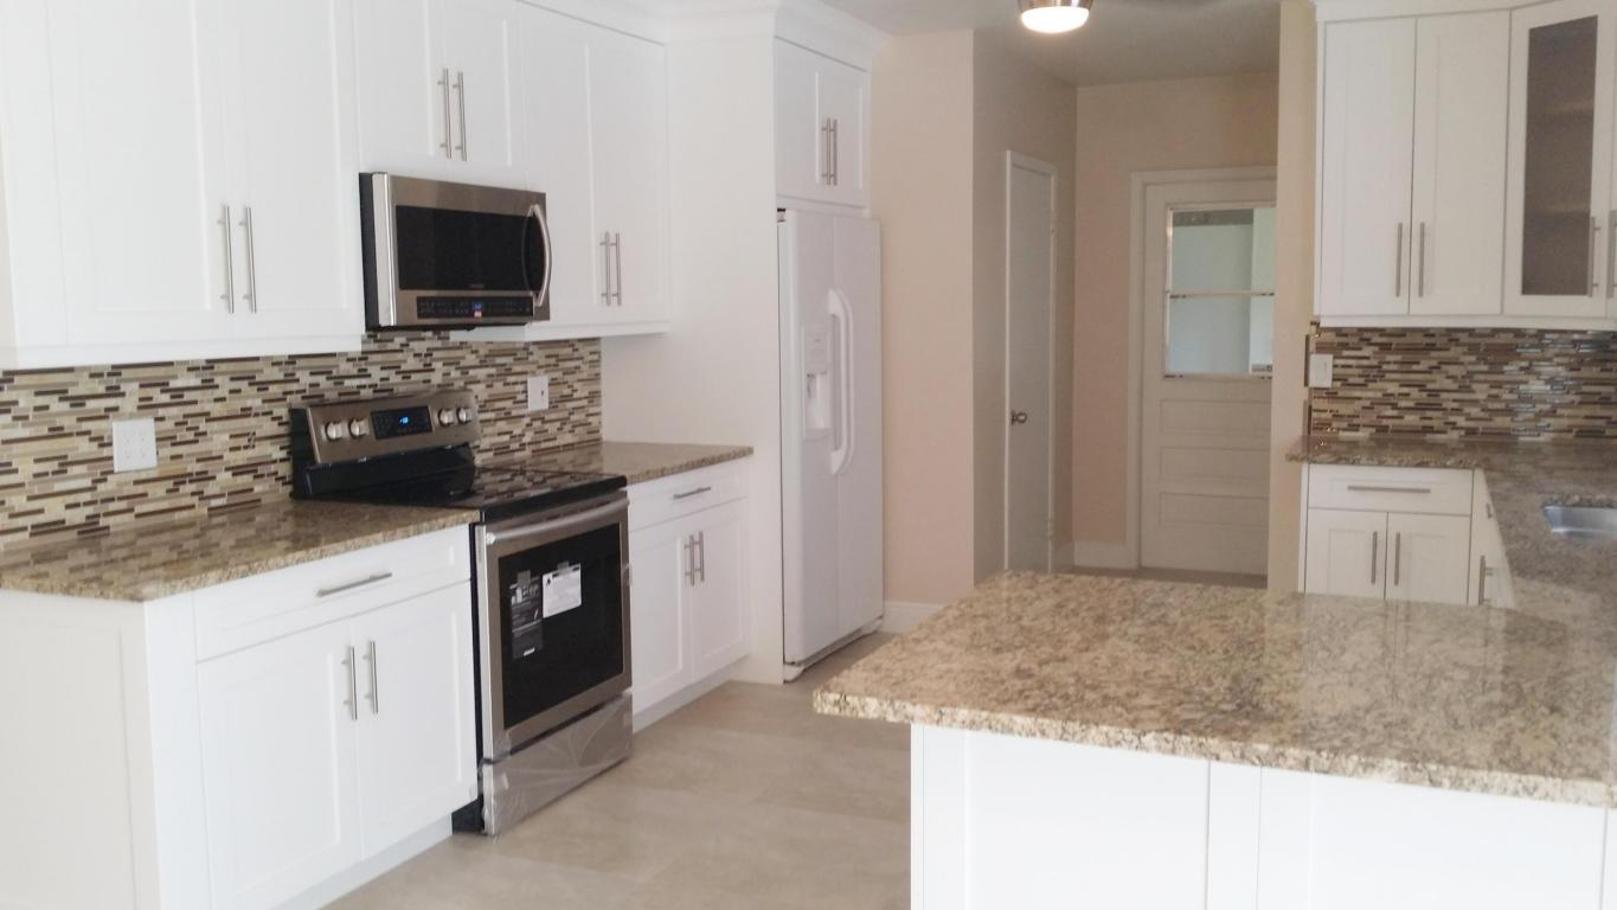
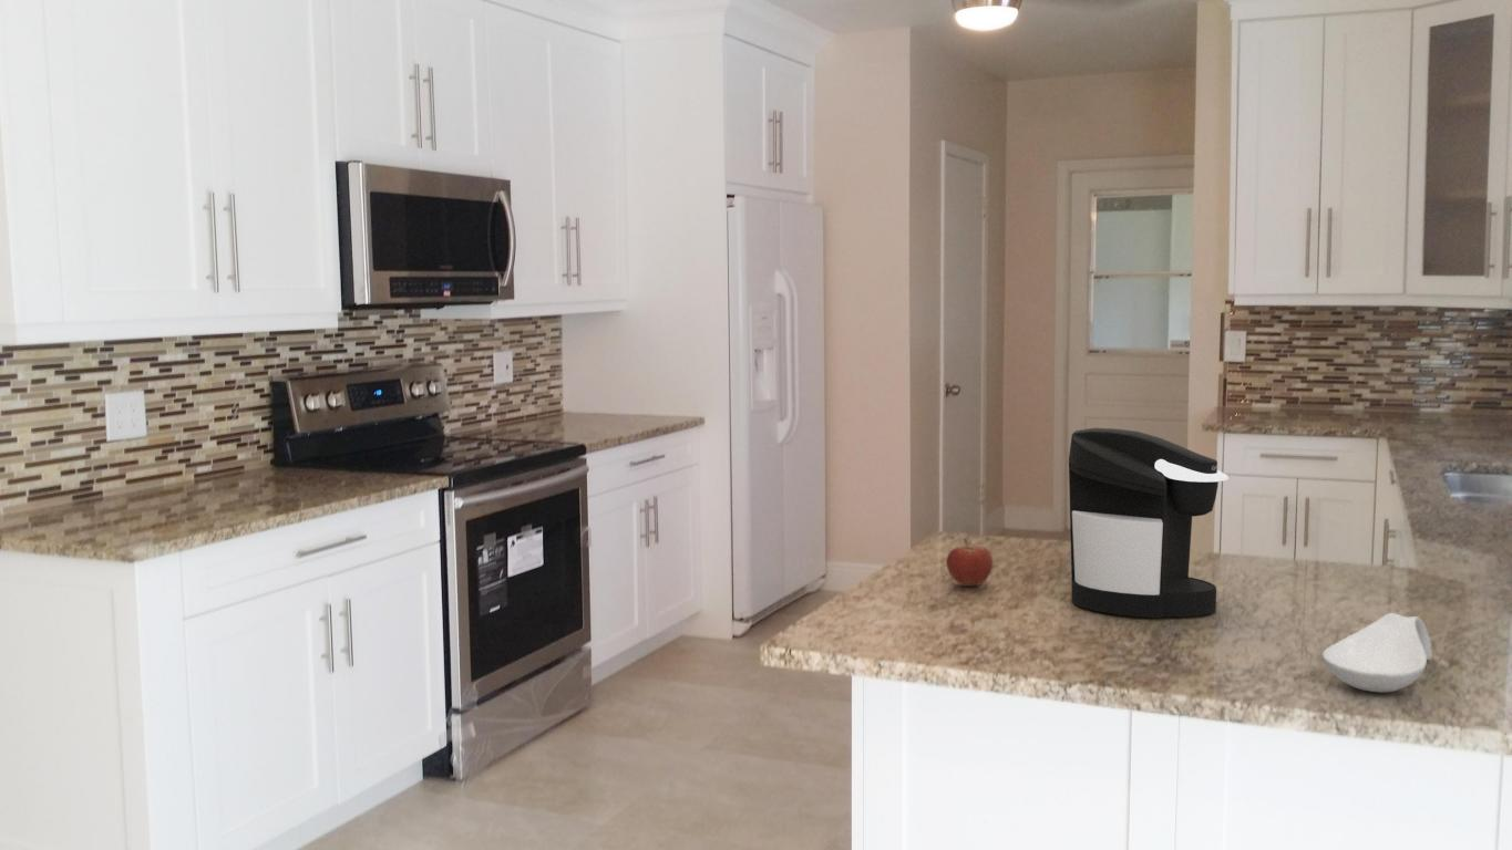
+ spoon rest [1321,612,1433,693]
+ apple [945,538,994,587]
+ coffee maker [1068,427,1230,619]
